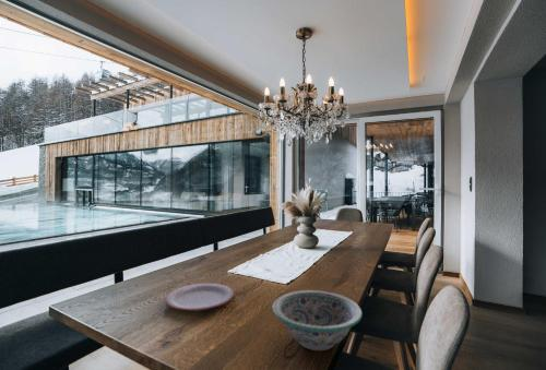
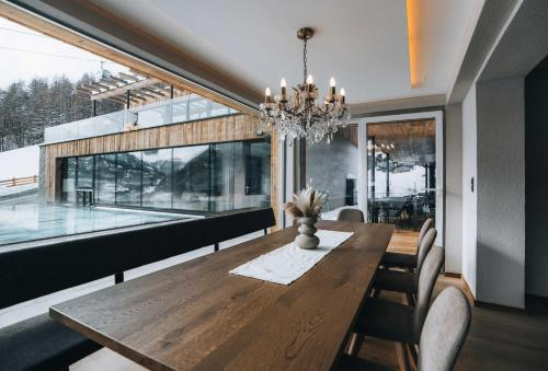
- plate [164,283,235,312]
- decorative bowl [272,289,364,351]
